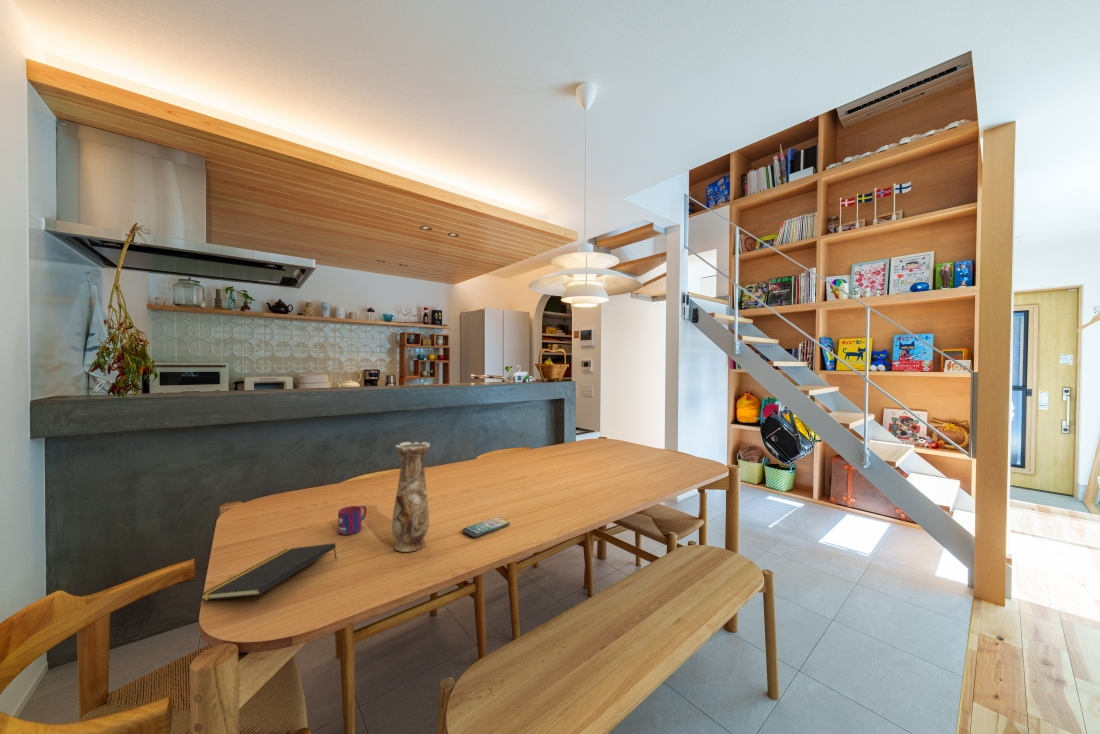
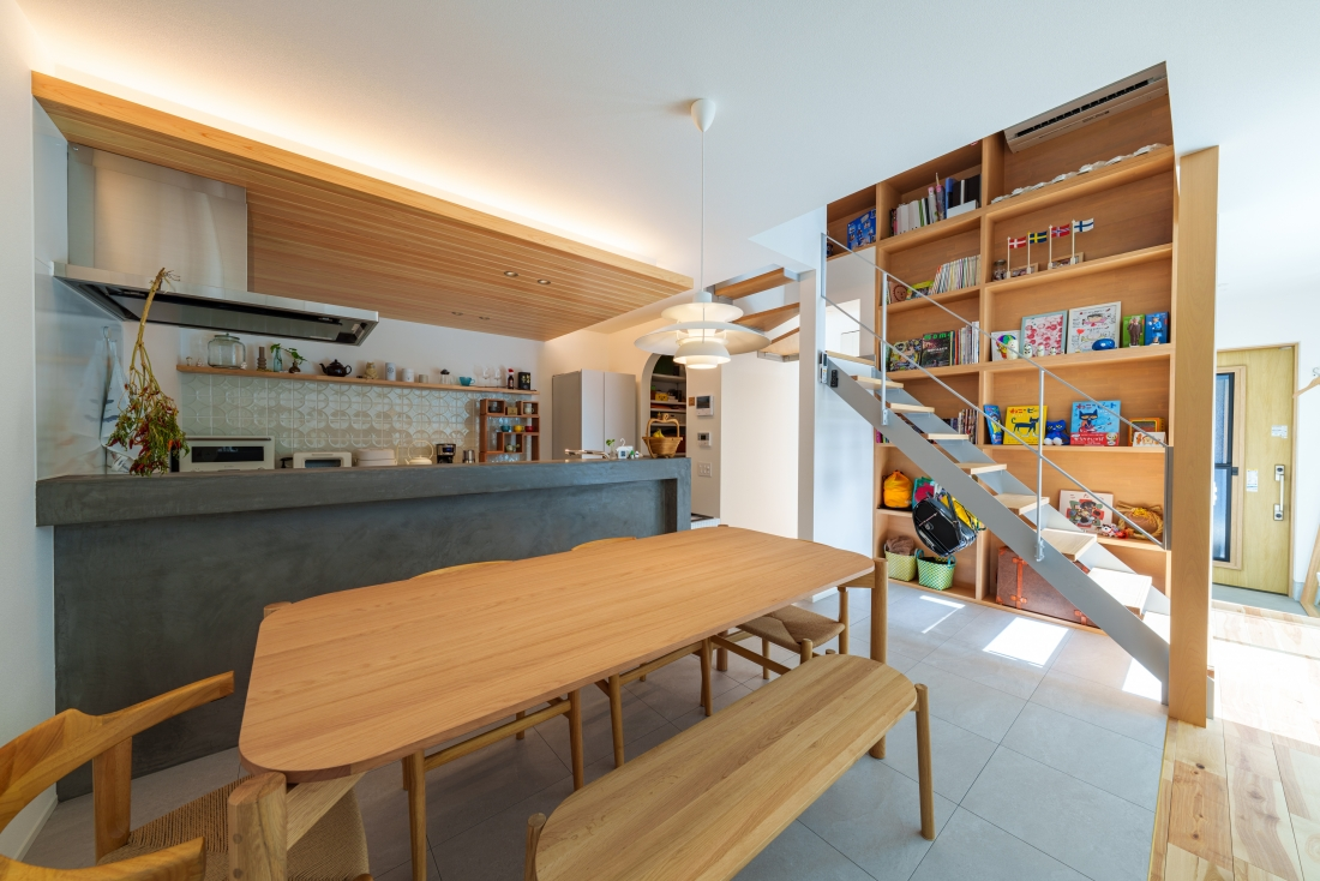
- smartphone [461,516,510,538]
- vase [391,441,431,553]
- mug [337,504,368,536]
- notepad [199,542,338,601]
